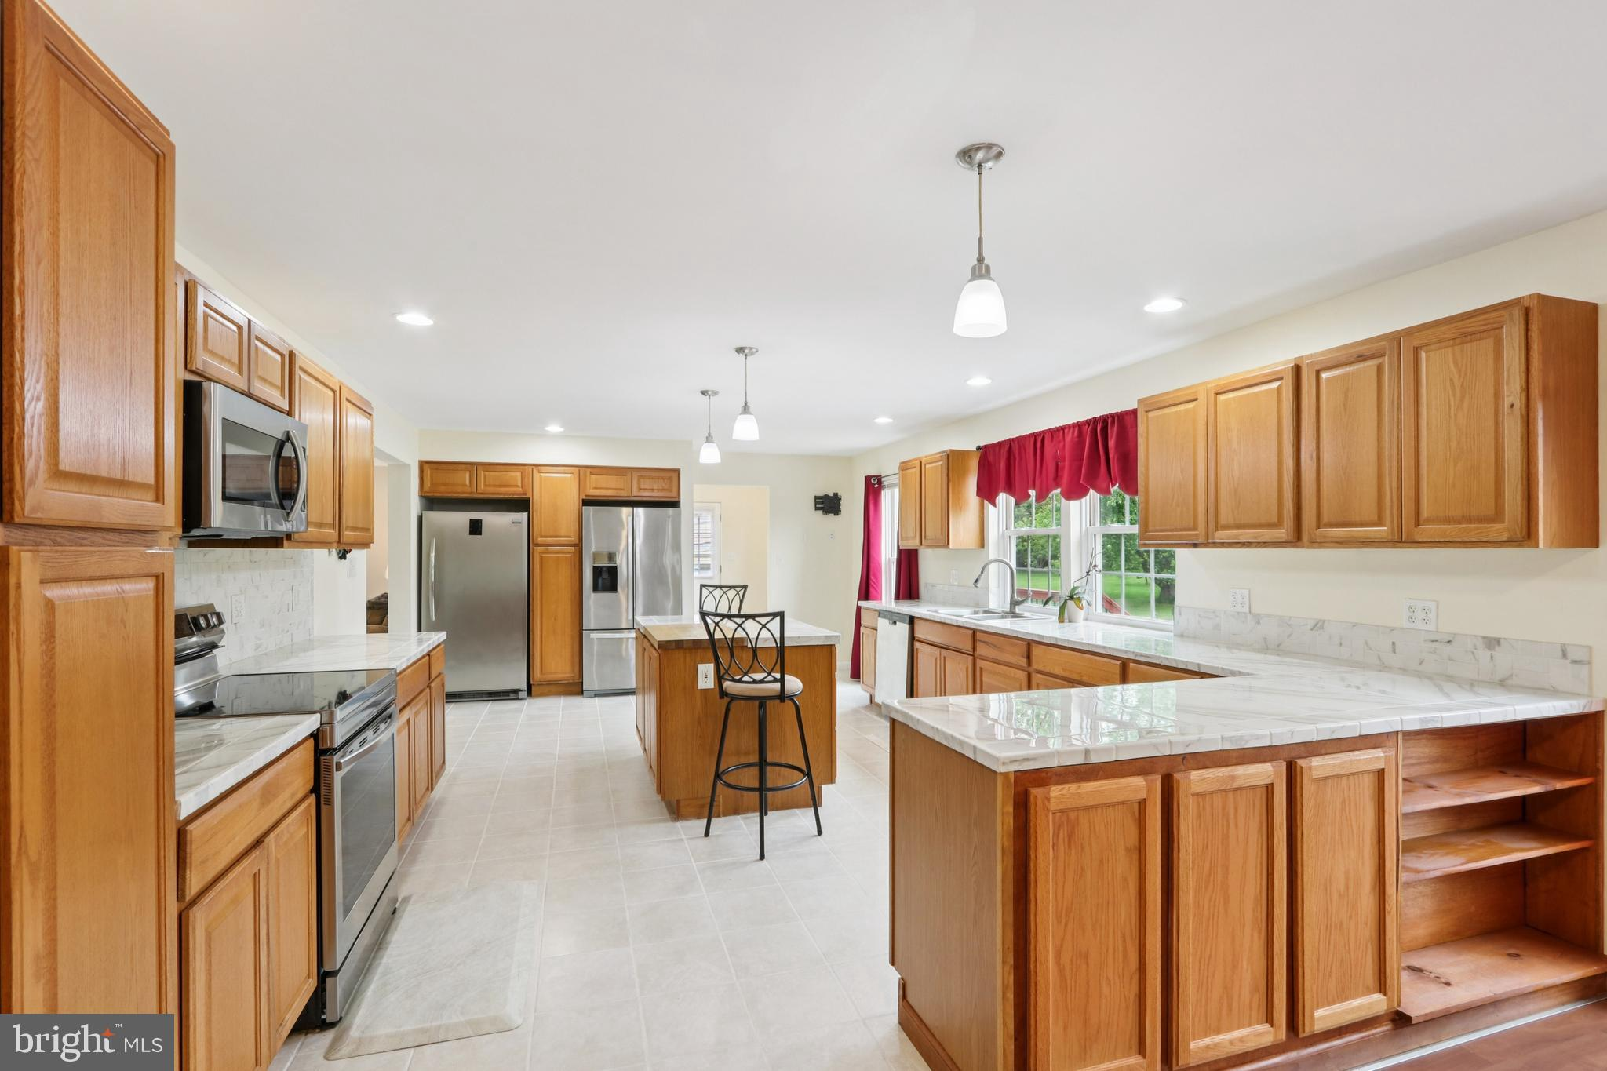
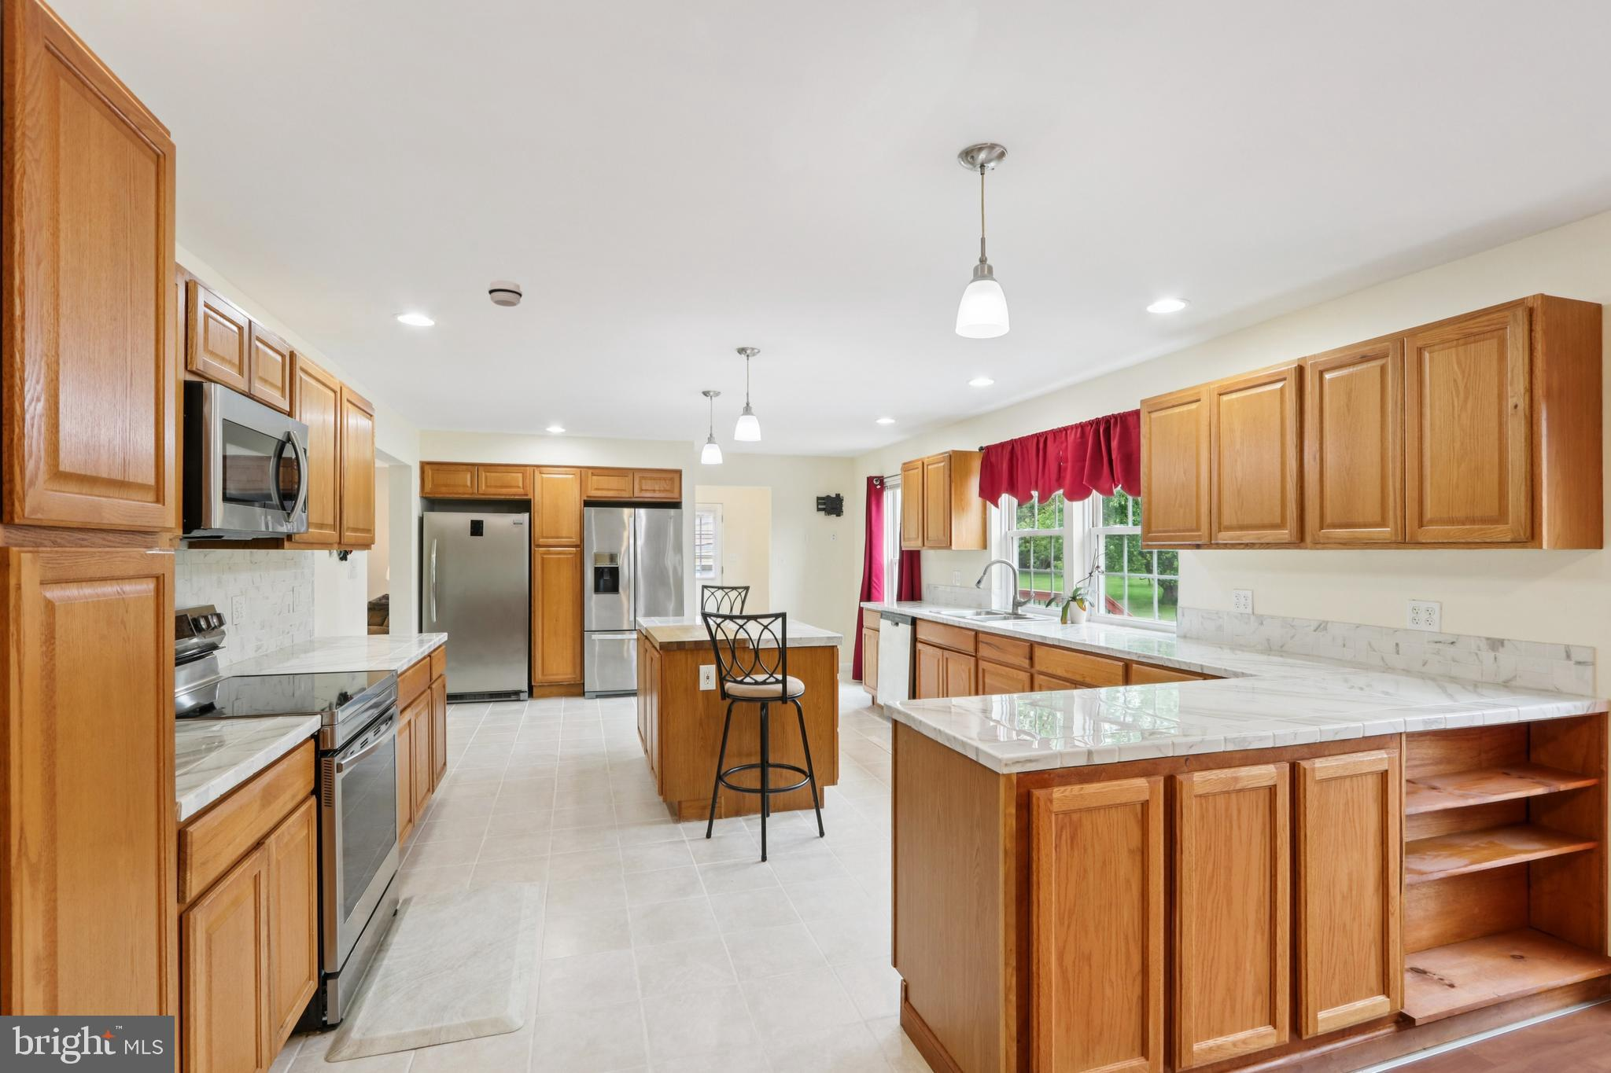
+ smoke detector [487,280,523,308]
